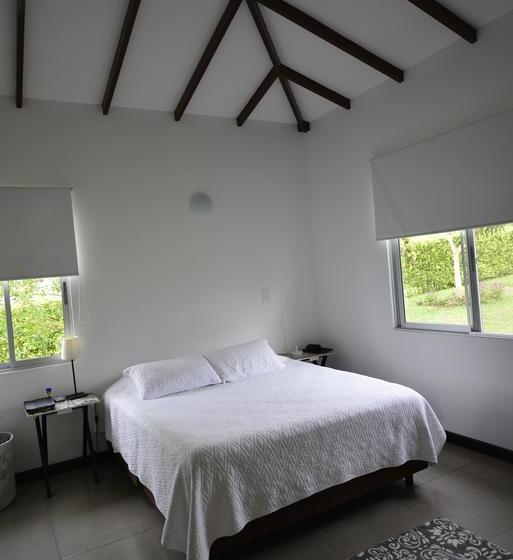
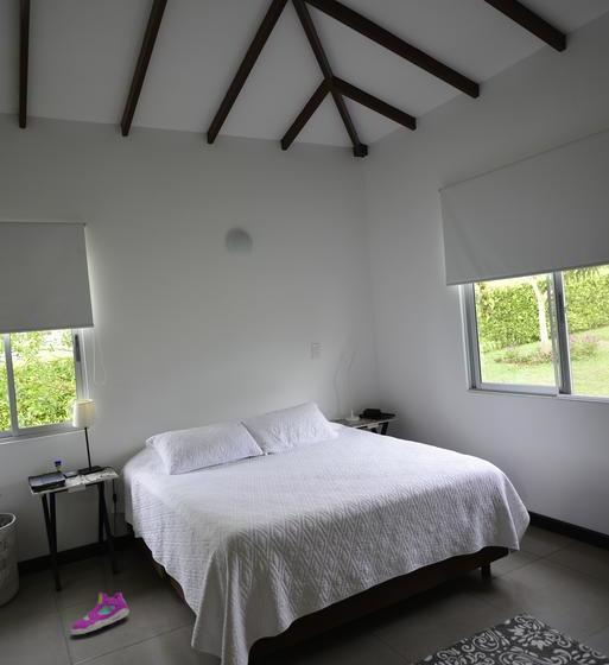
+ shoe [70,591,131,635]
